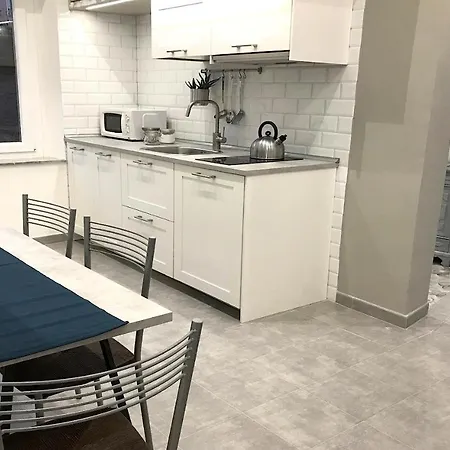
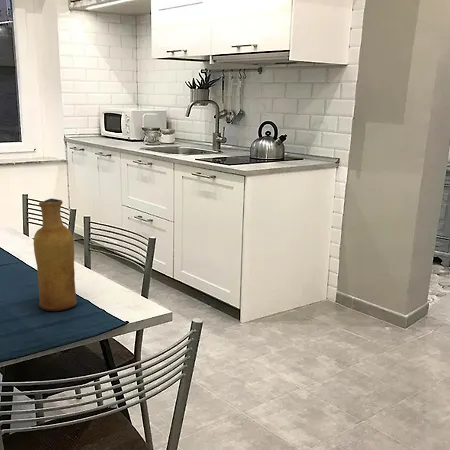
+ vase [33,198,78,312]
